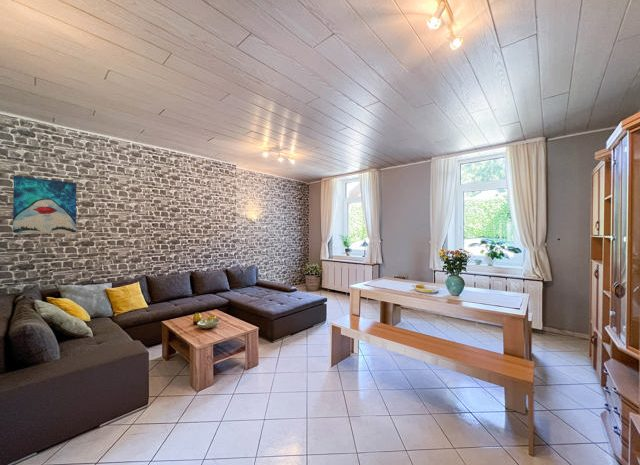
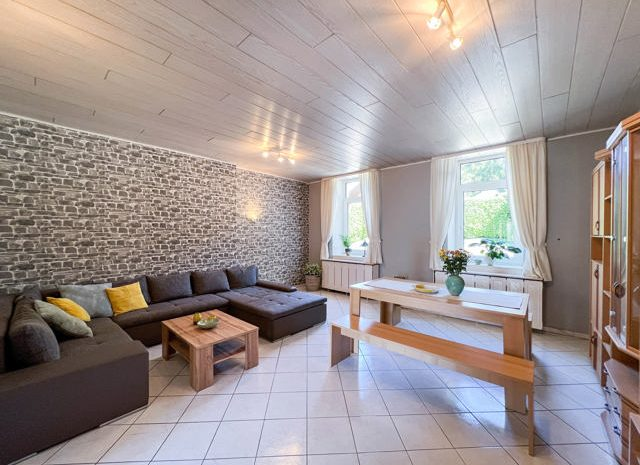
- wall art [12,175,77,234]
